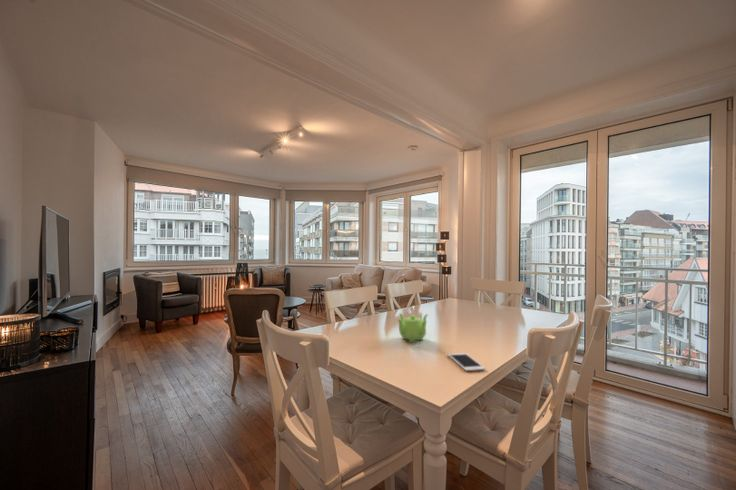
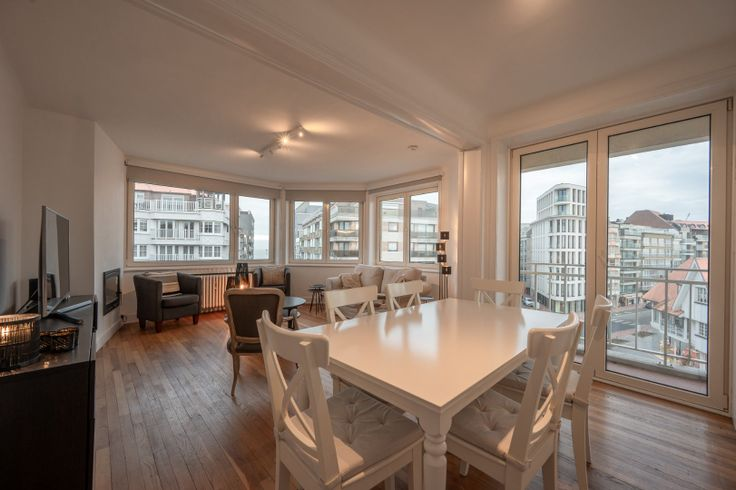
- teapot [396,312,429,343]
- cell phone [447,352,486,372]
